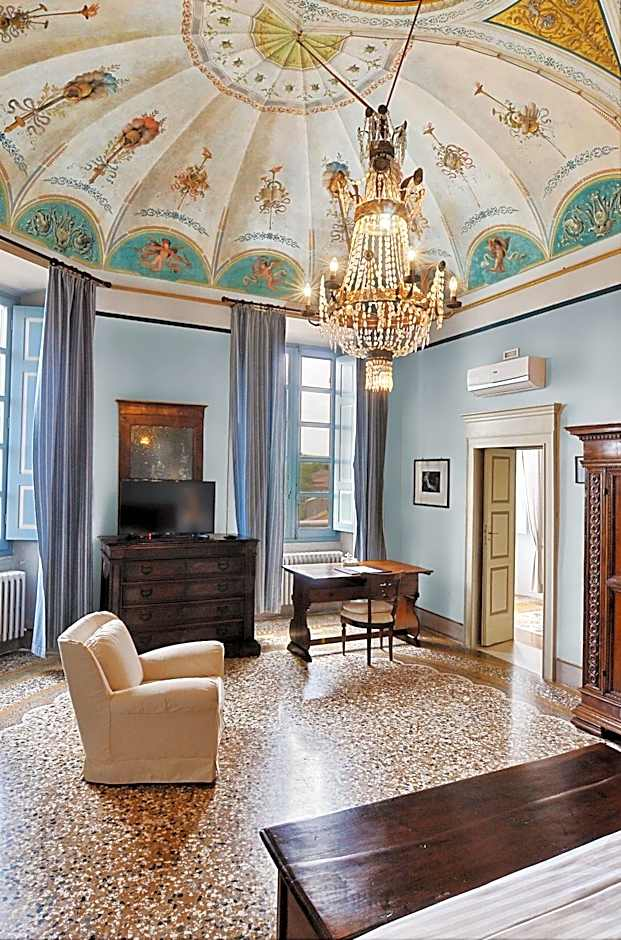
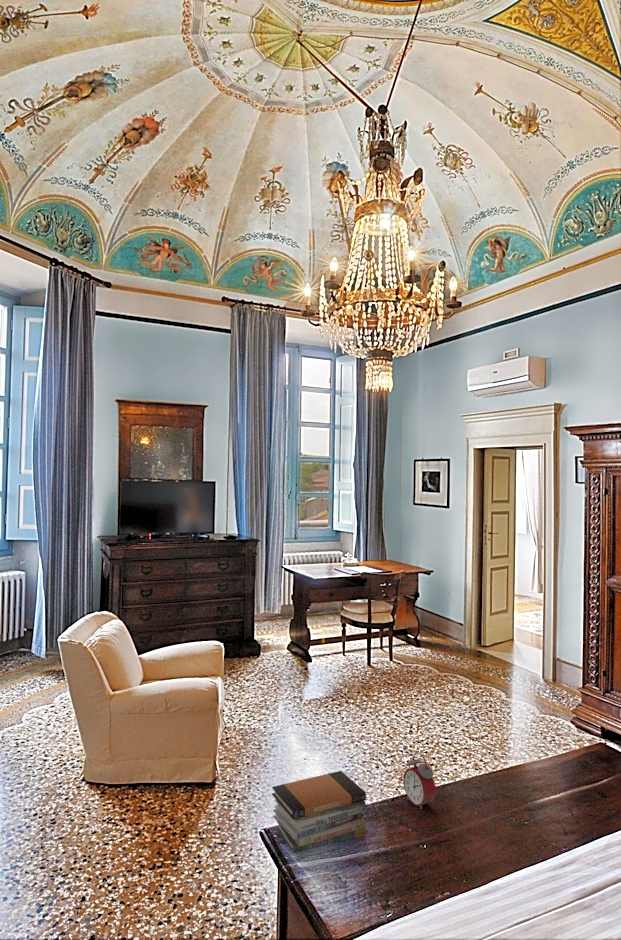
+ alarm clock [402,752,437,811]
+ book stack [271,770,367,854]
